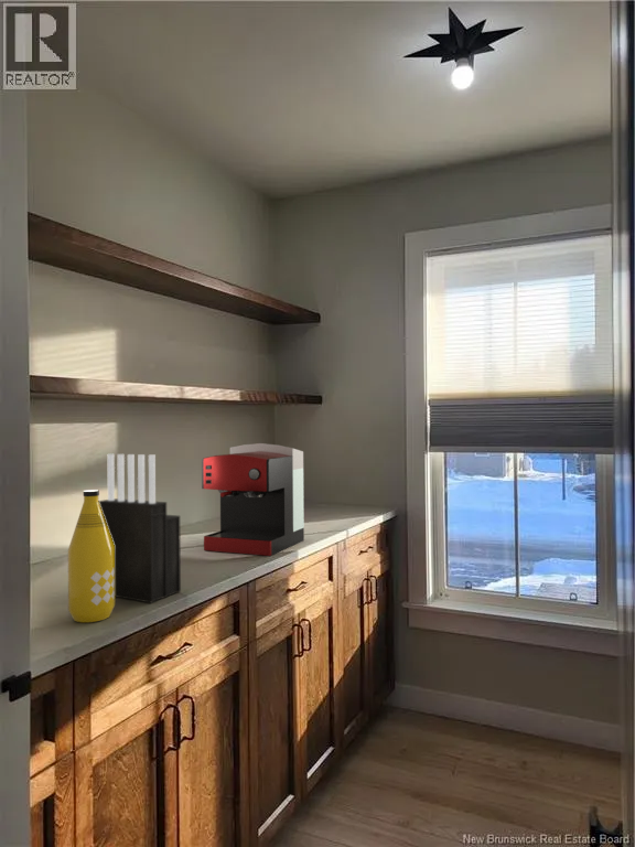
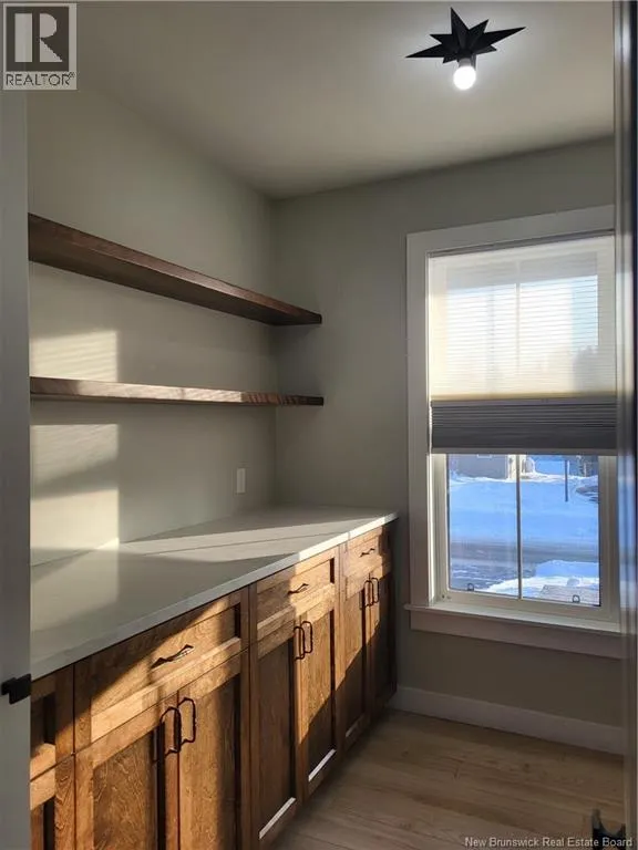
- coffee maker [201,442,305,557]
- bottle [67,489,116,623]
- knife block [98,453,182,604]
